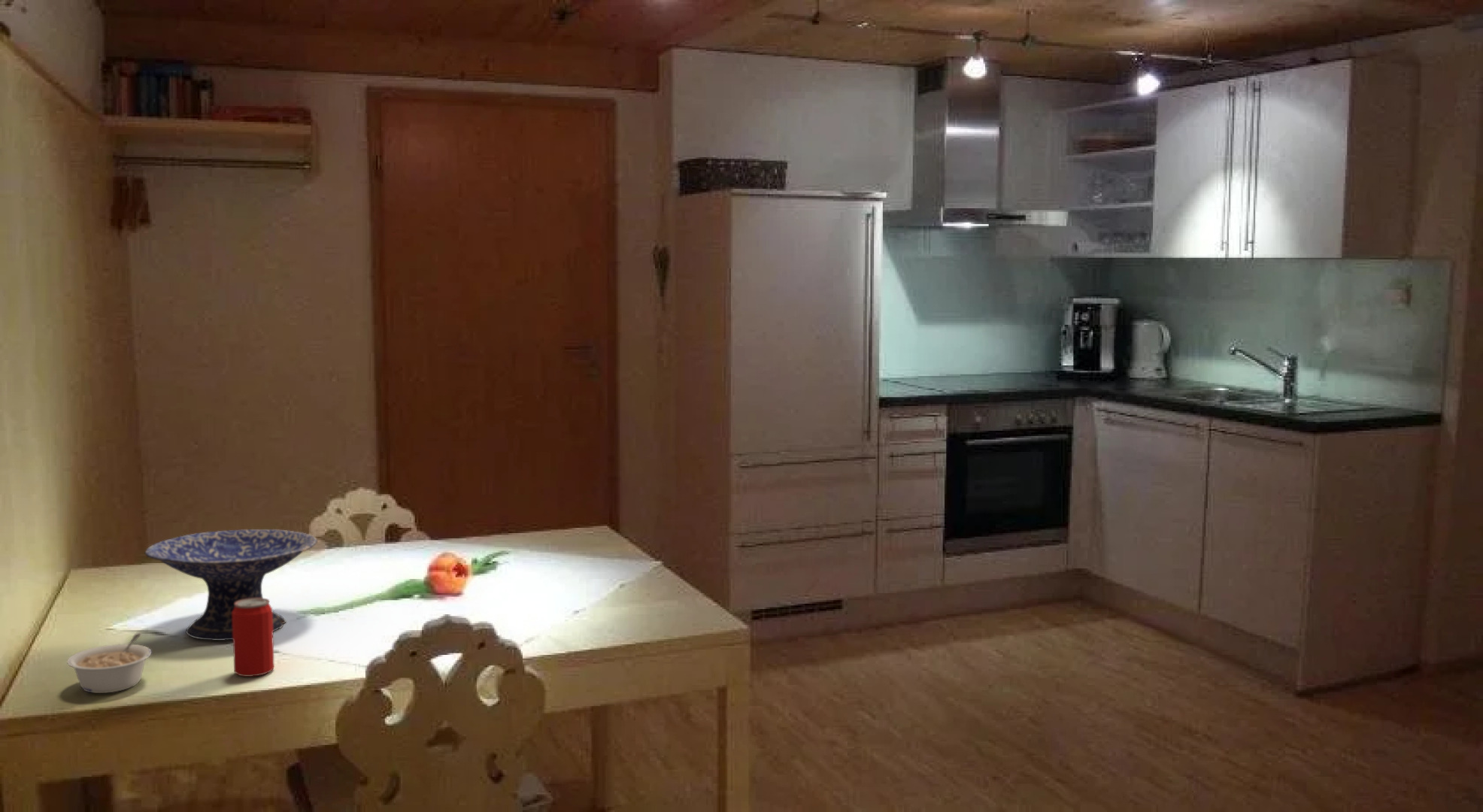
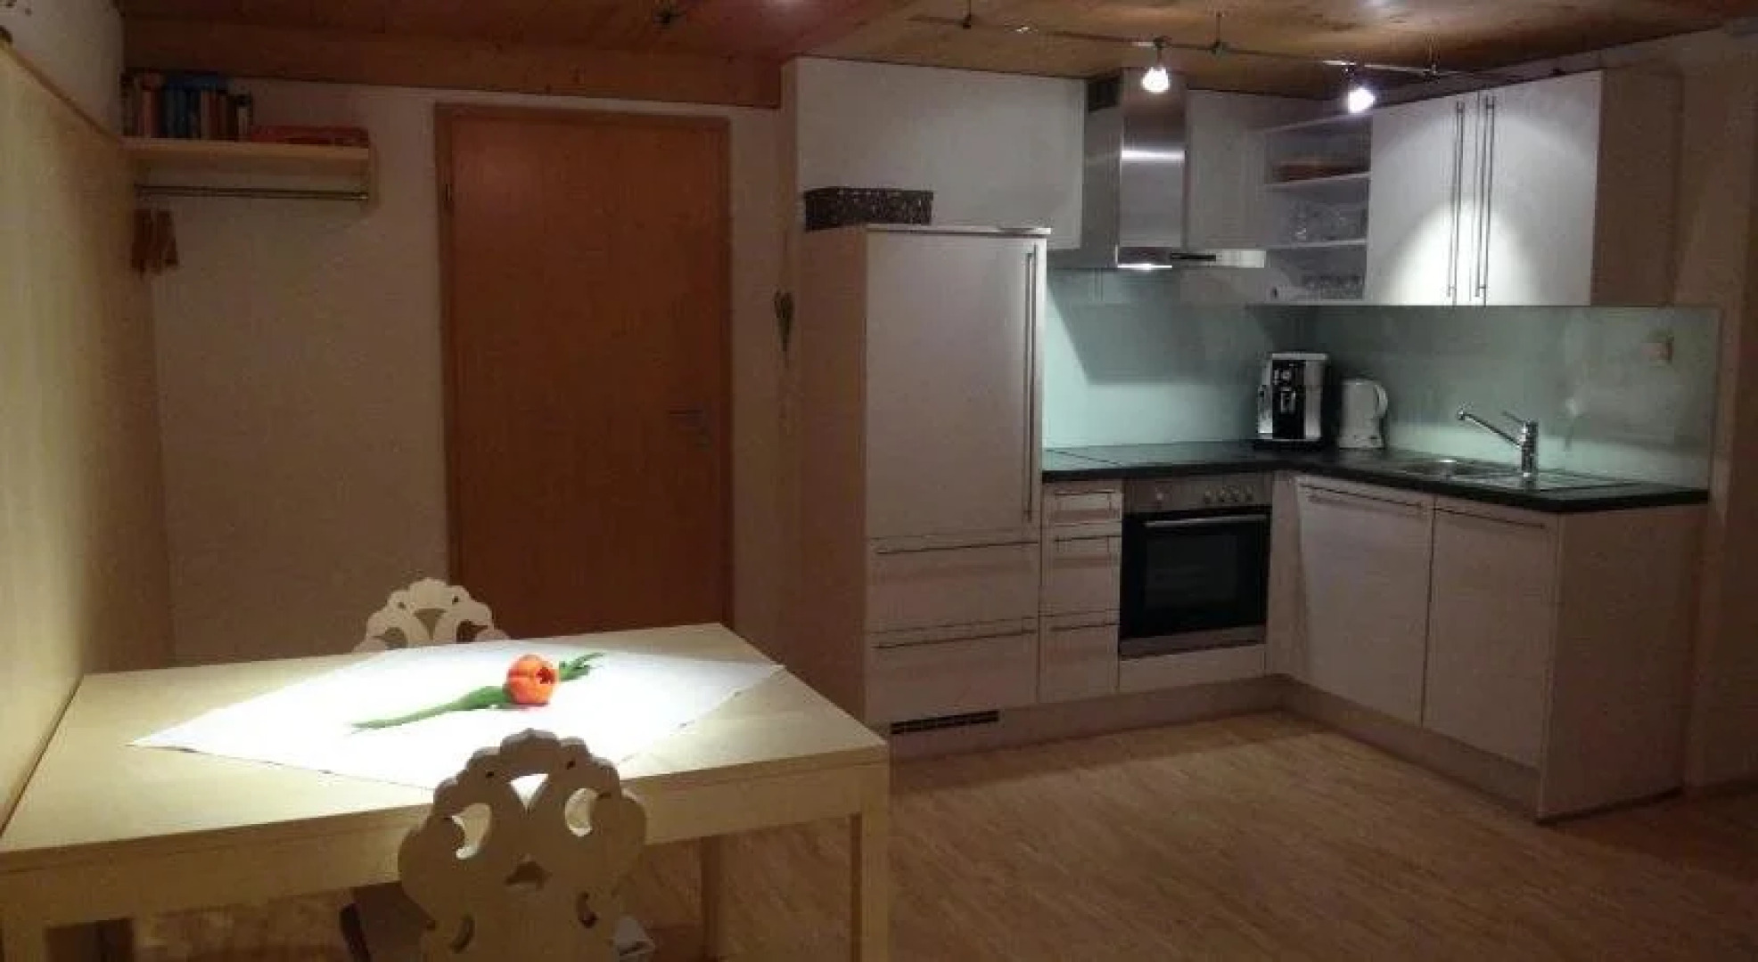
- legume [66,632,152,694]
- beverage can [232,598,275,677]
- decorative bowl [144,529,318,641]
